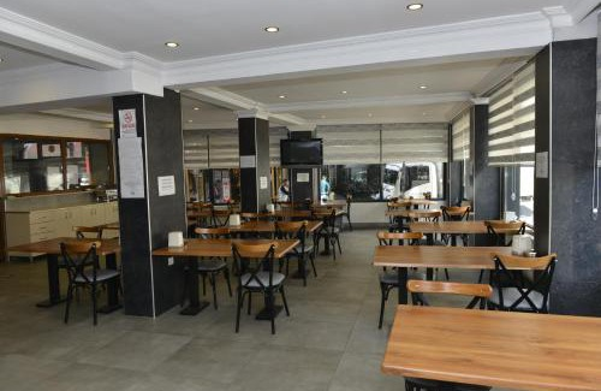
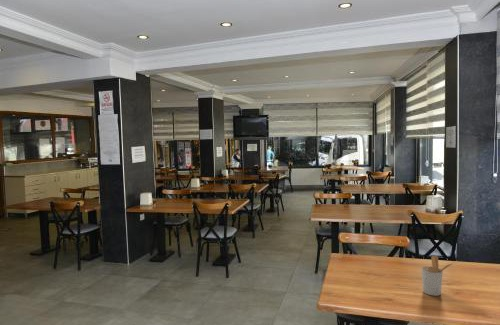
+ utensil holder [420,255,455,297]
